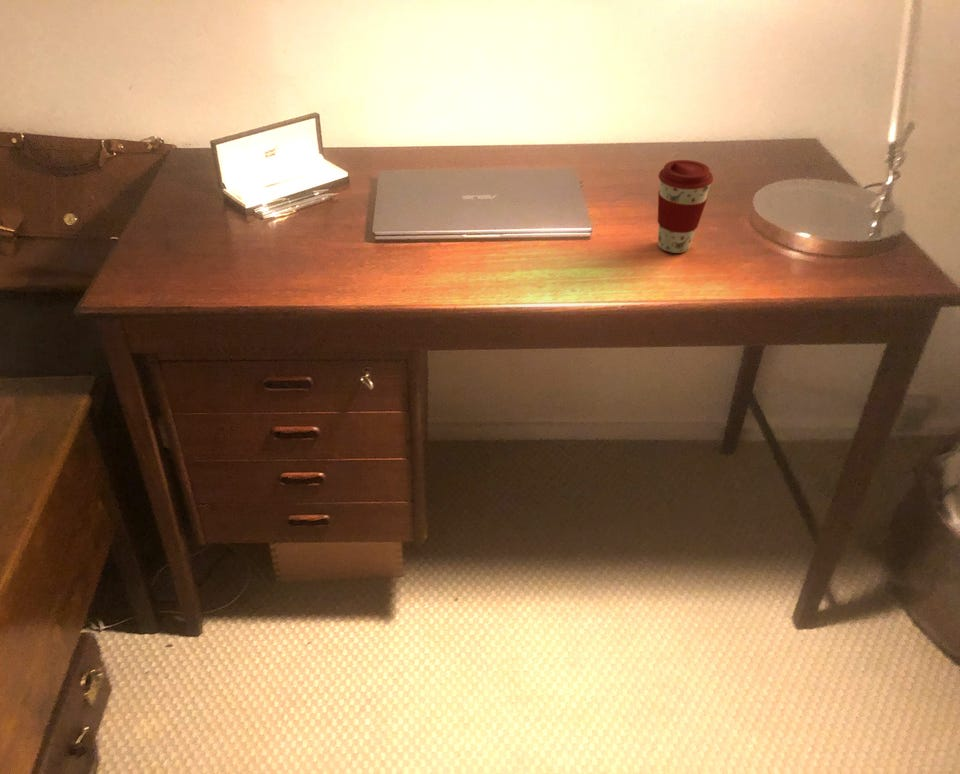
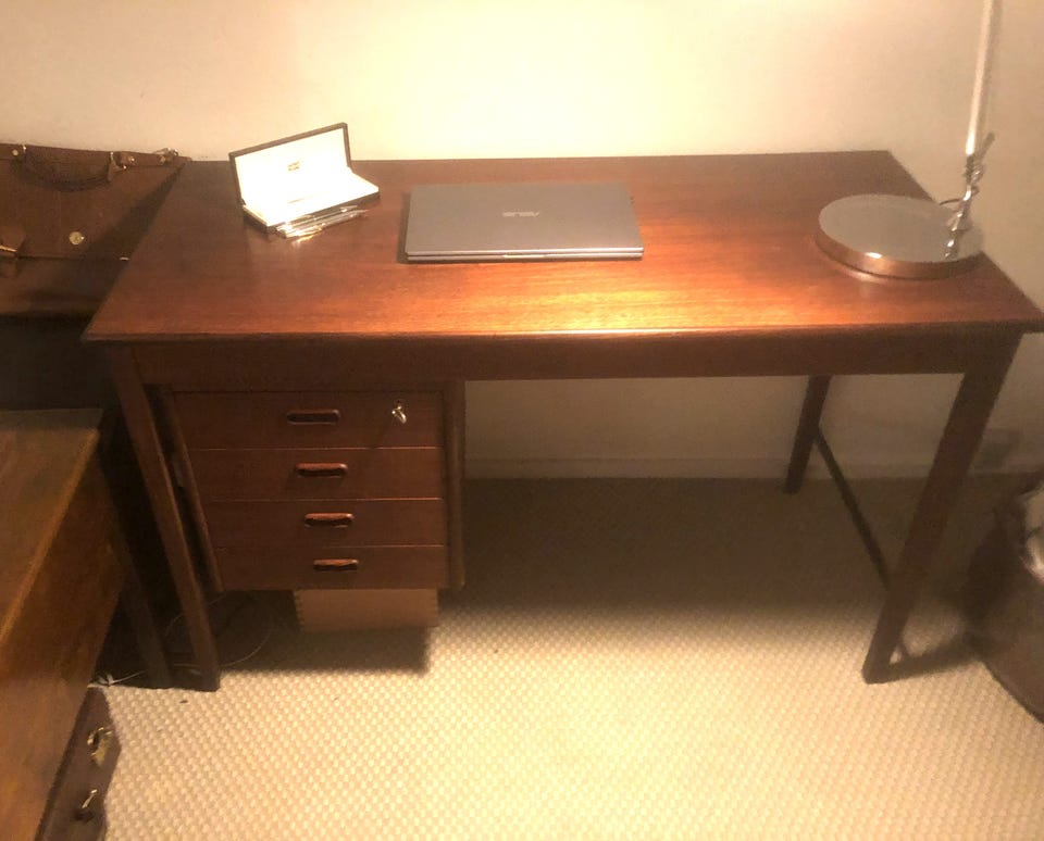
- coffee cup [657,159,714,254]
